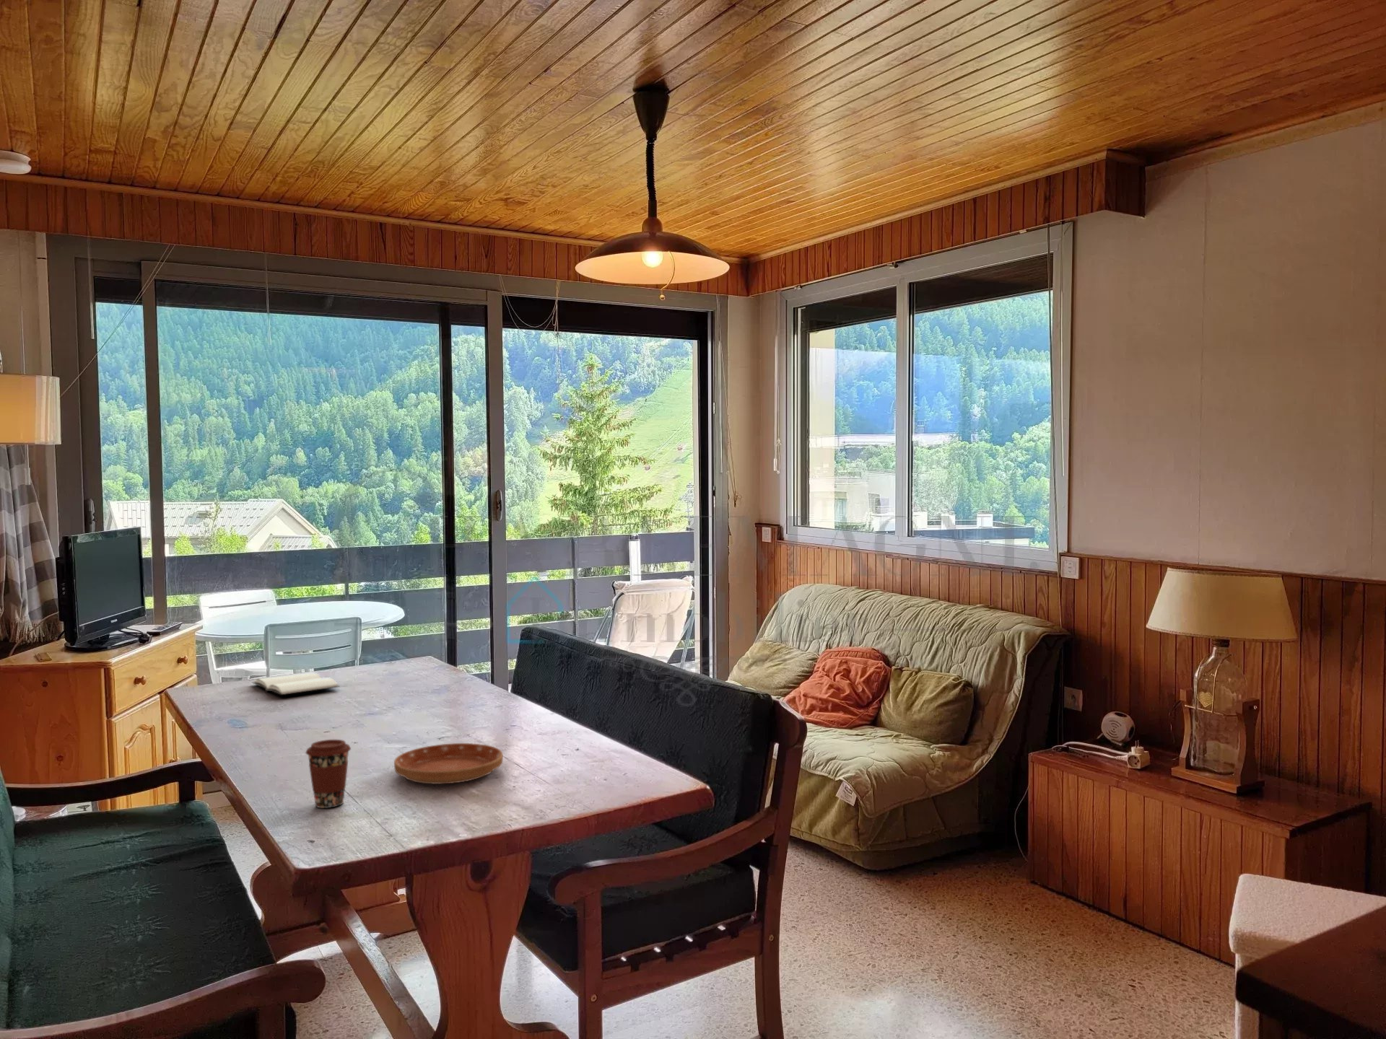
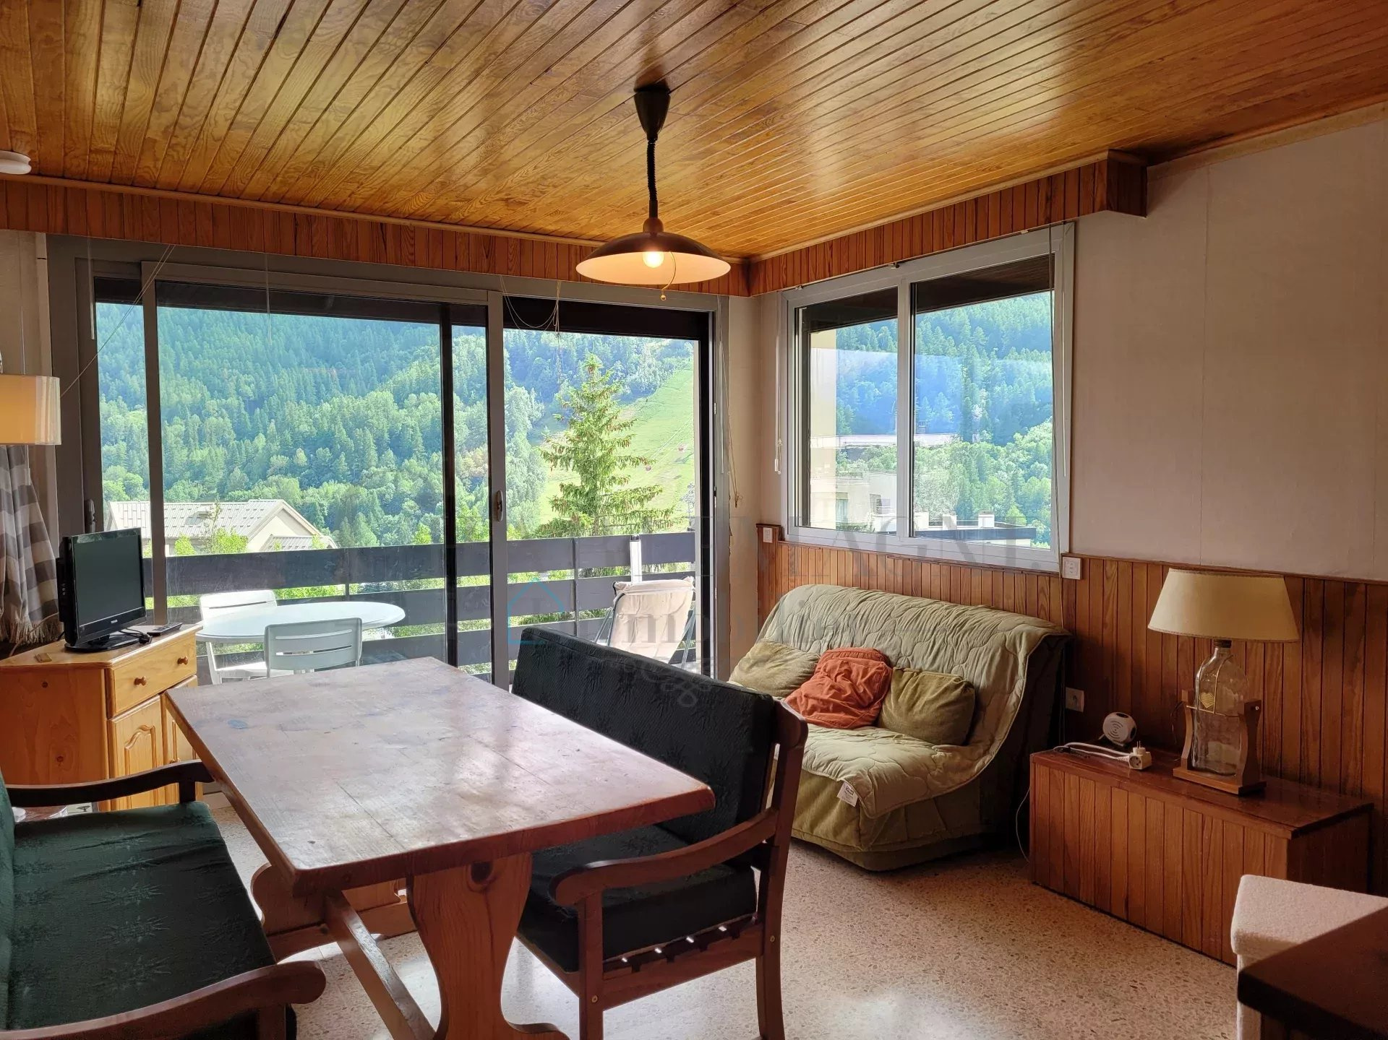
- saucer [393,742,504,785]
- coffee cup [304,739,351,809]
- book [251,671,340,695]
